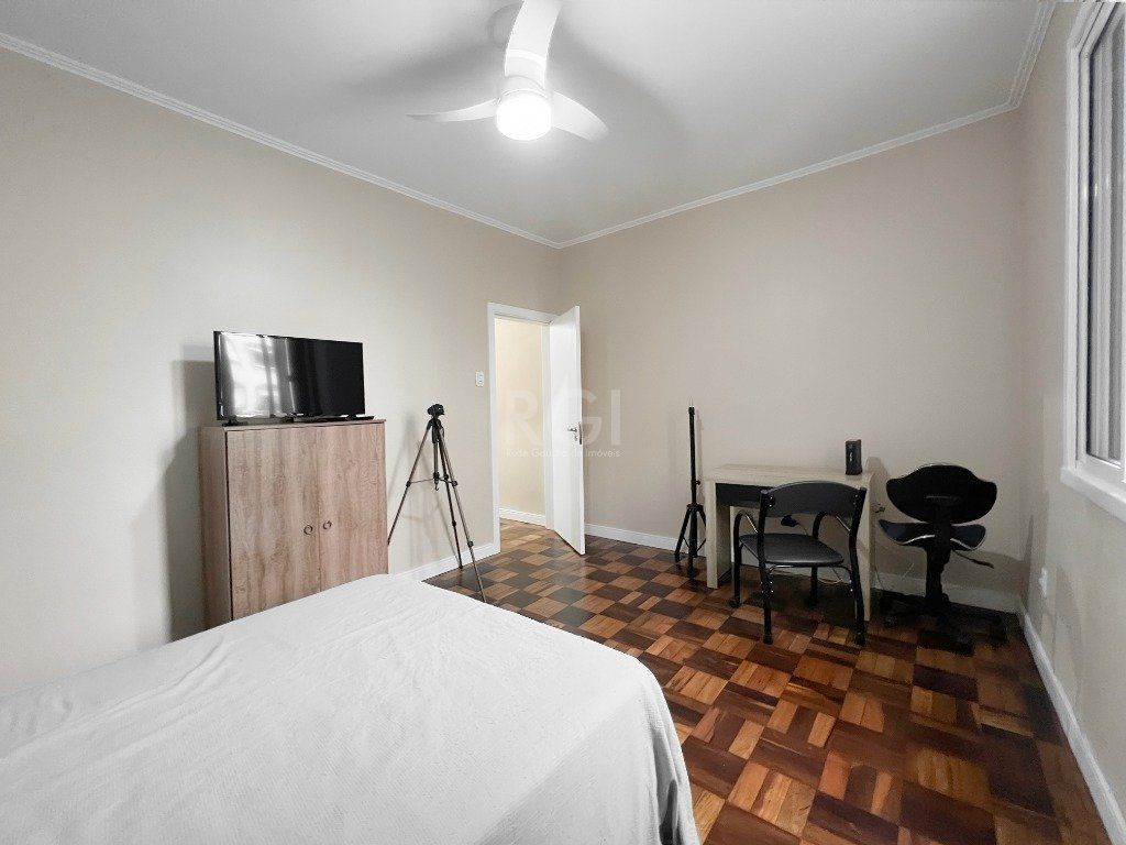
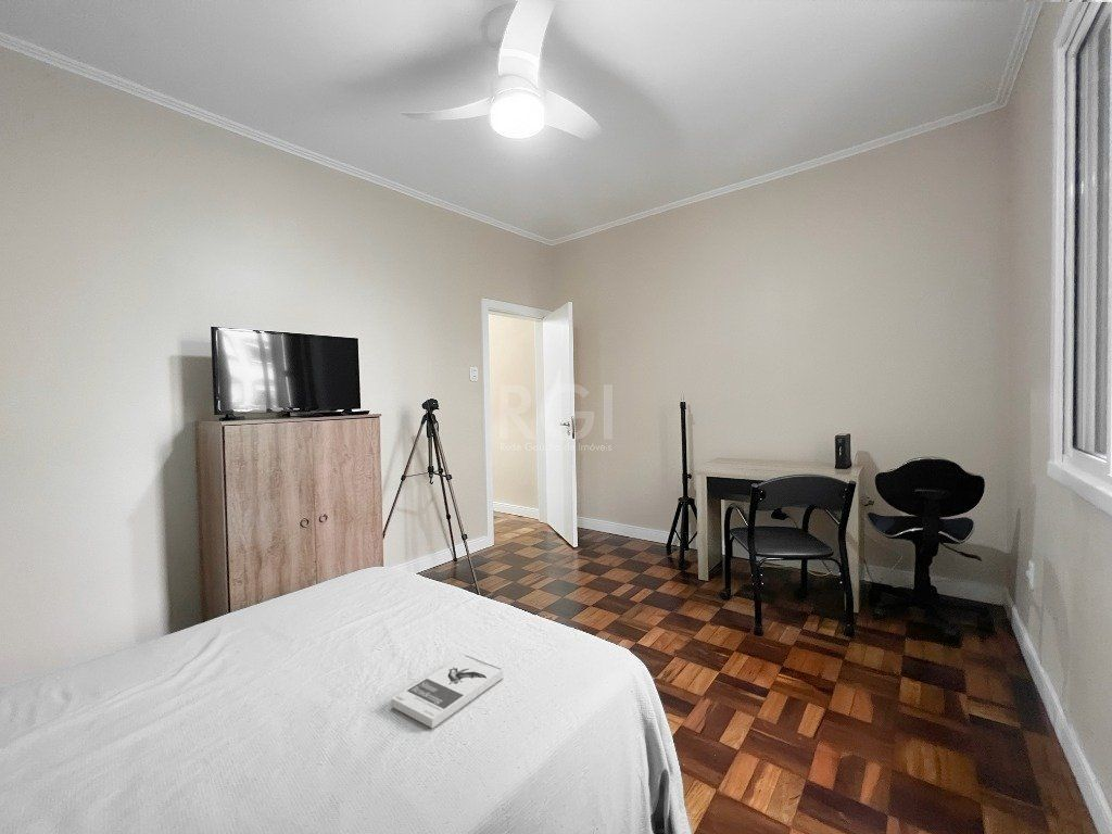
+ book [391,654,504,730]
